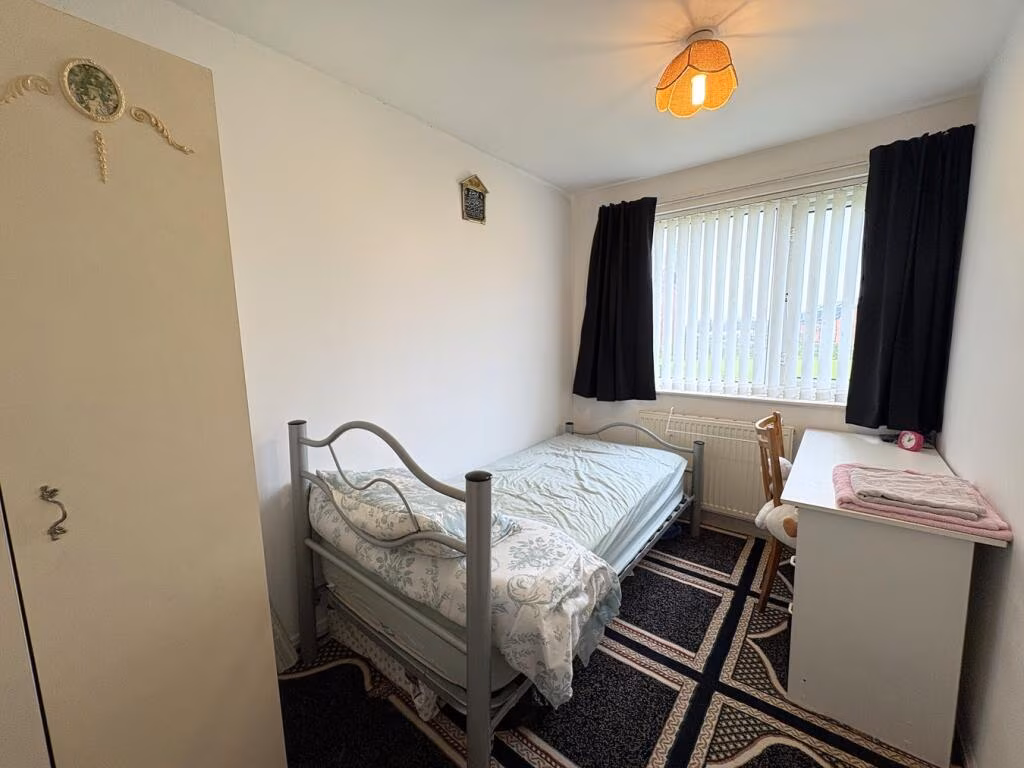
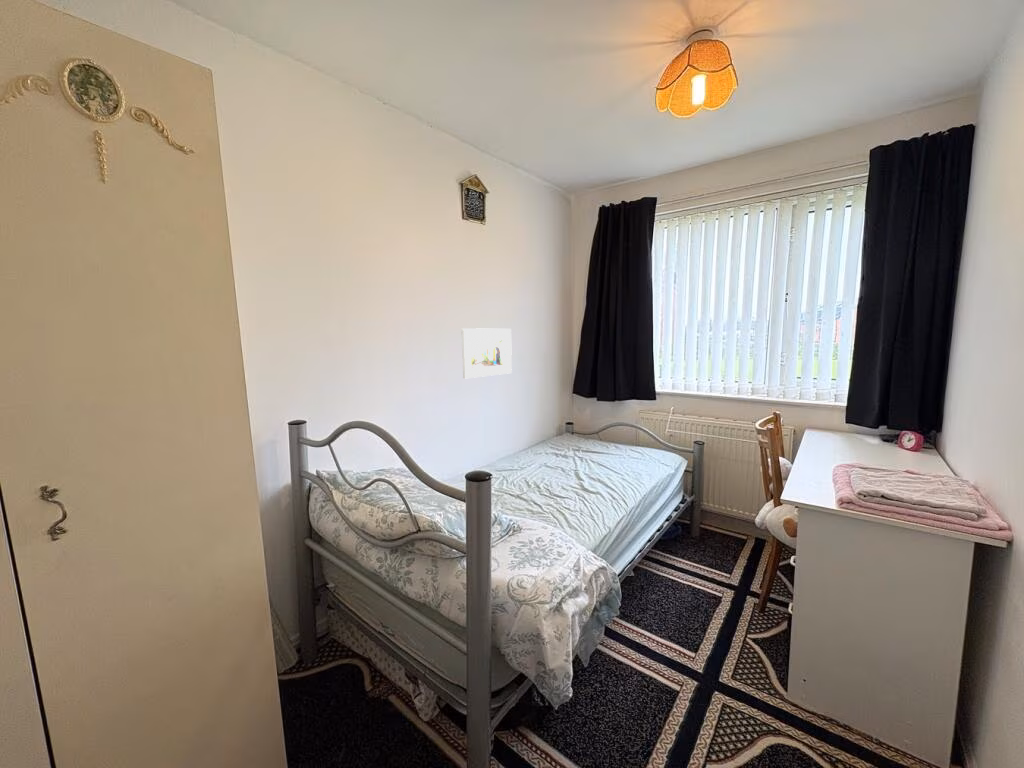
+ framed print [461,327,513,379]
